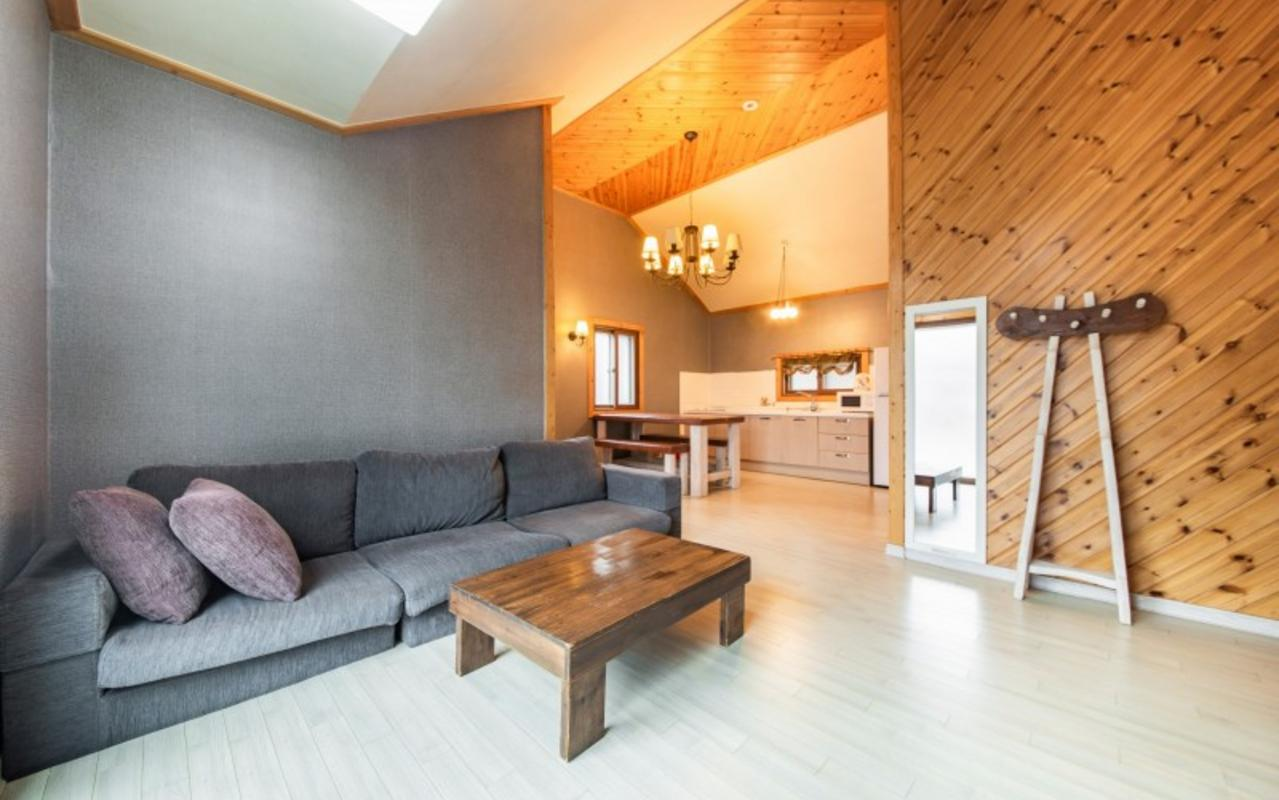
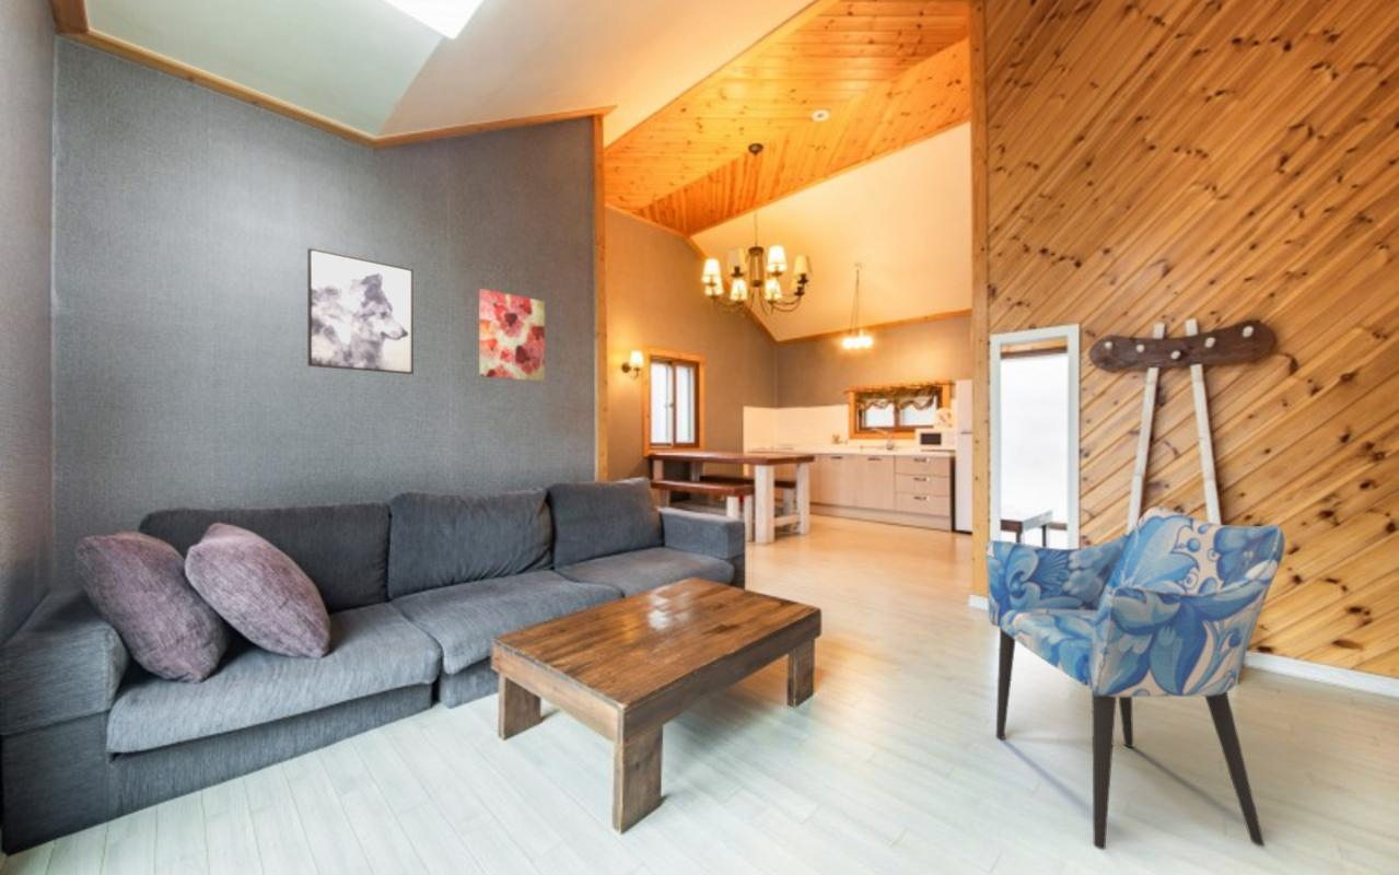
+ armchair [984,505,1285,850]
+ wall art [478,288,546,383]
+ wall art [306,247,415,375]
